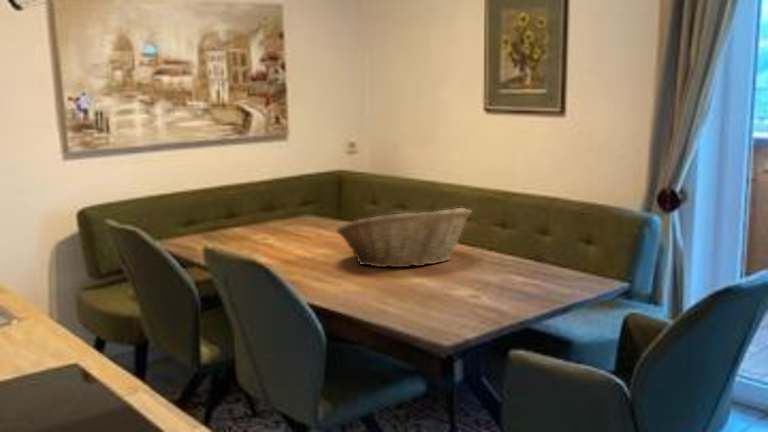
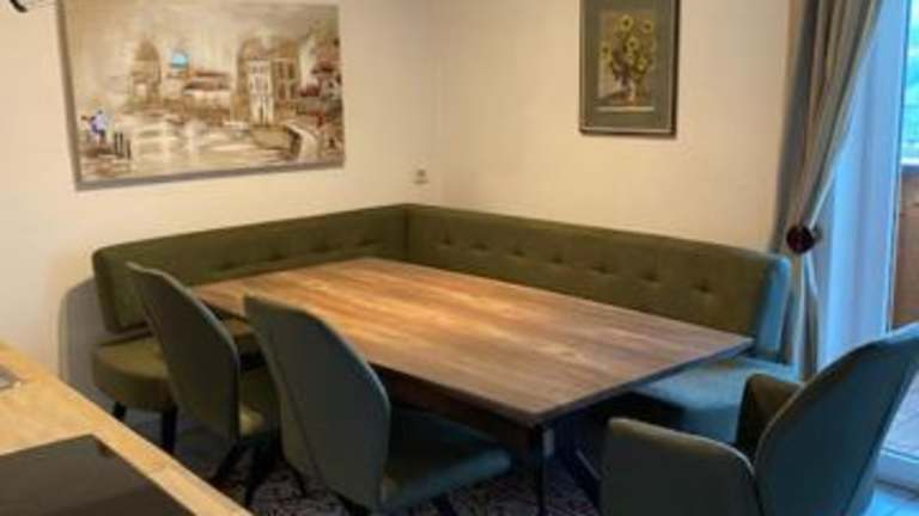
- fruit basket [336,207,473,268]
